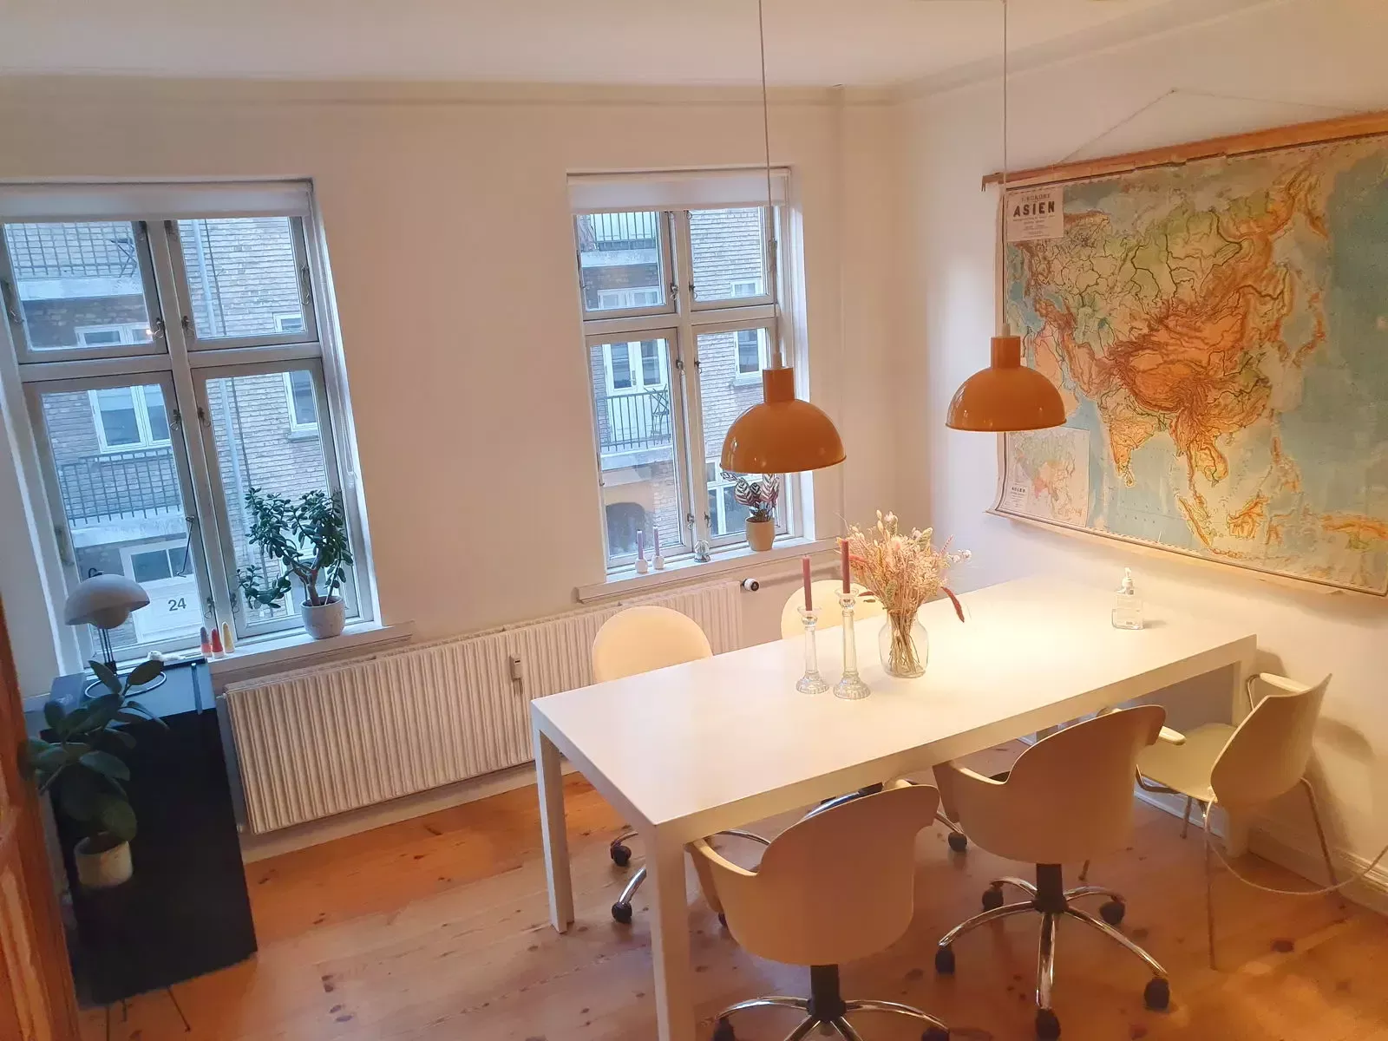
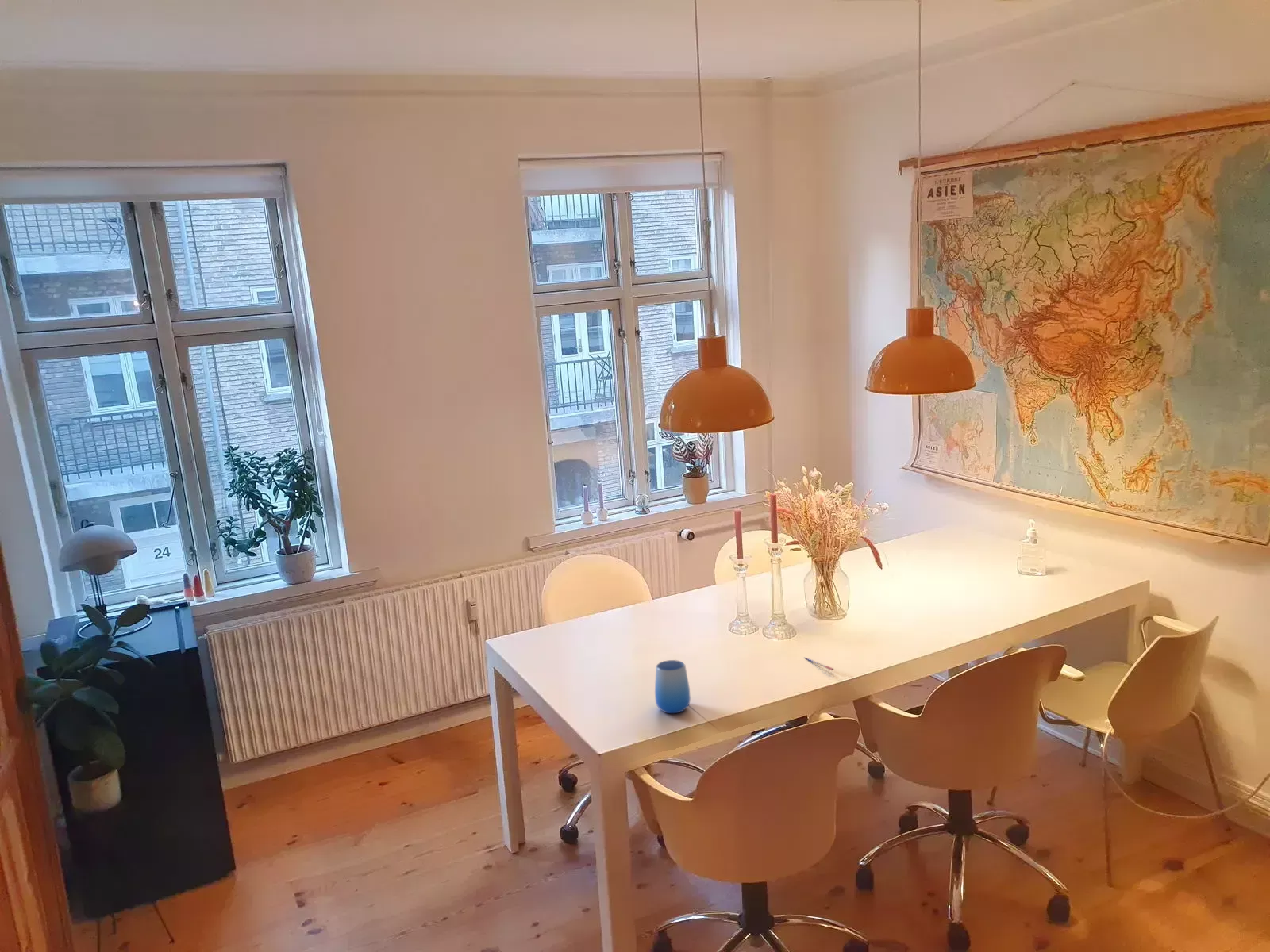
+ pen [802,656,834,671]
+ cup [654,659,691,714]
